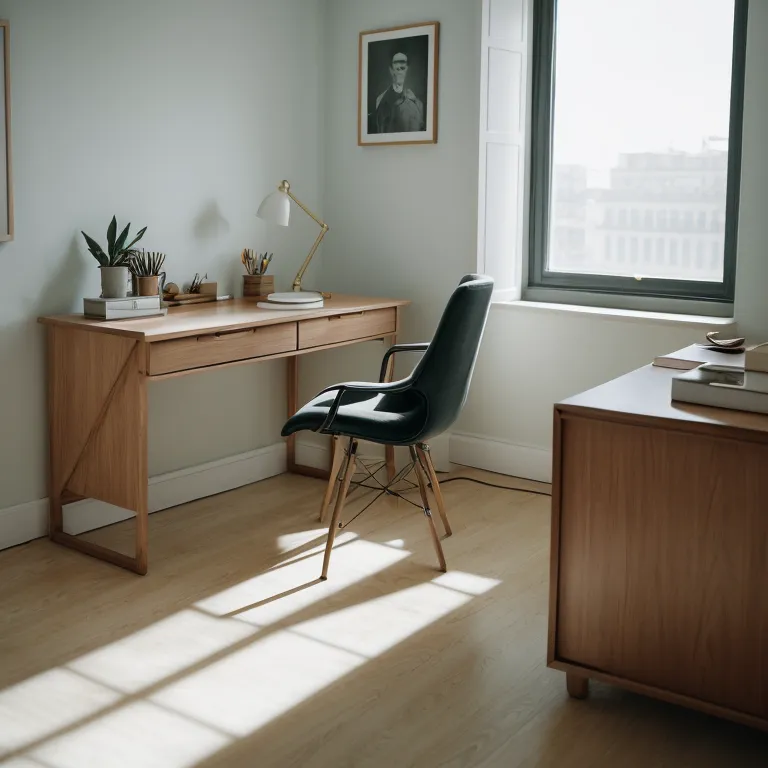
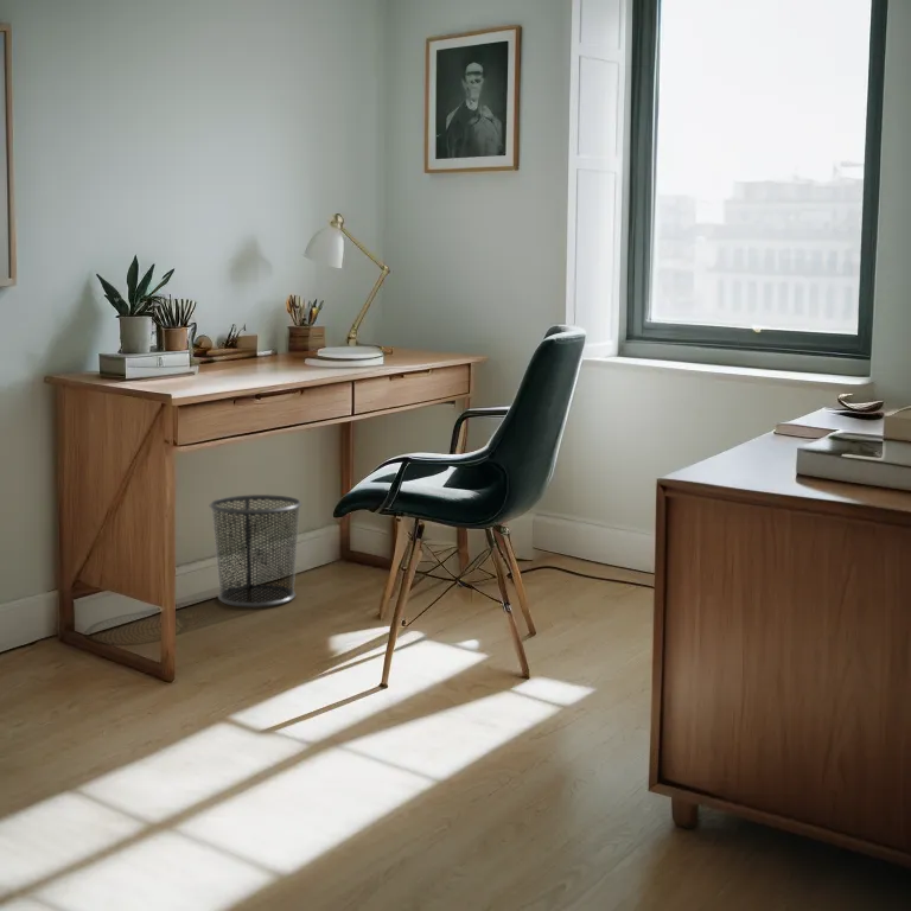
+ waste bin [209,493,304,609]
